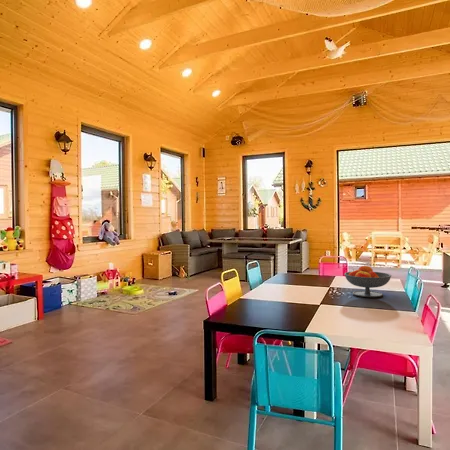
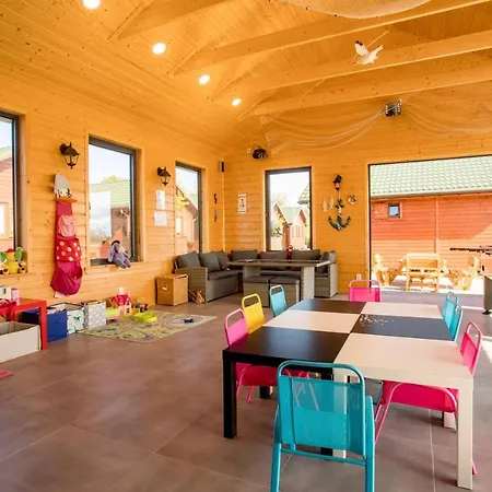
- fruit bowl [343,265,392,298]
